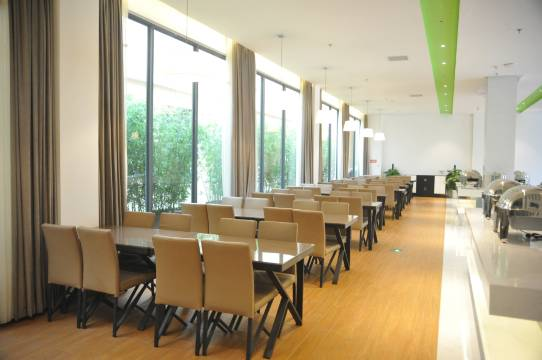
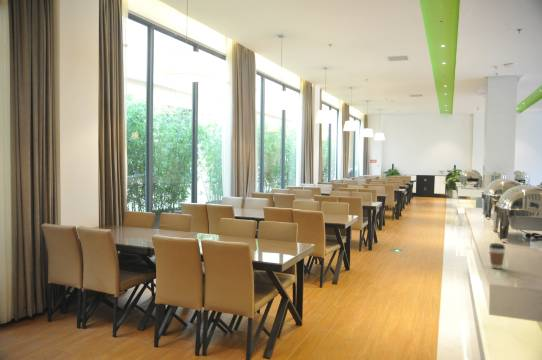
+ coffee cup [488,242,506,270]
